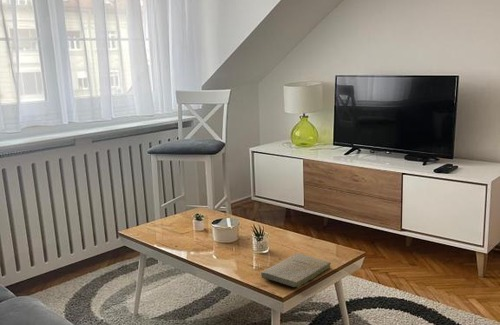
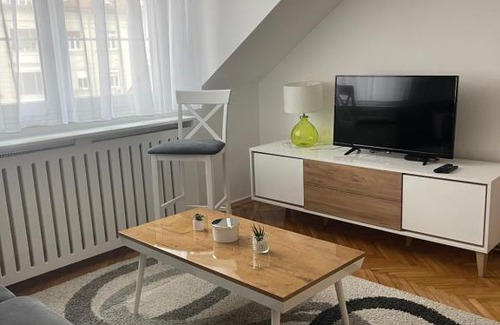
- book [260,253,332,289]
